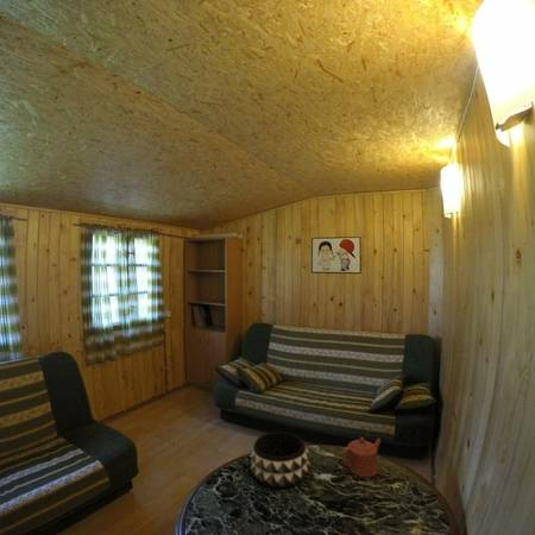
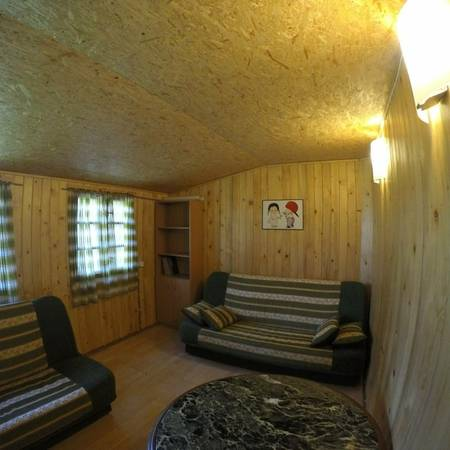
- teapot [341,436,383,478]
- decorative bowl [248,430,311,490]
